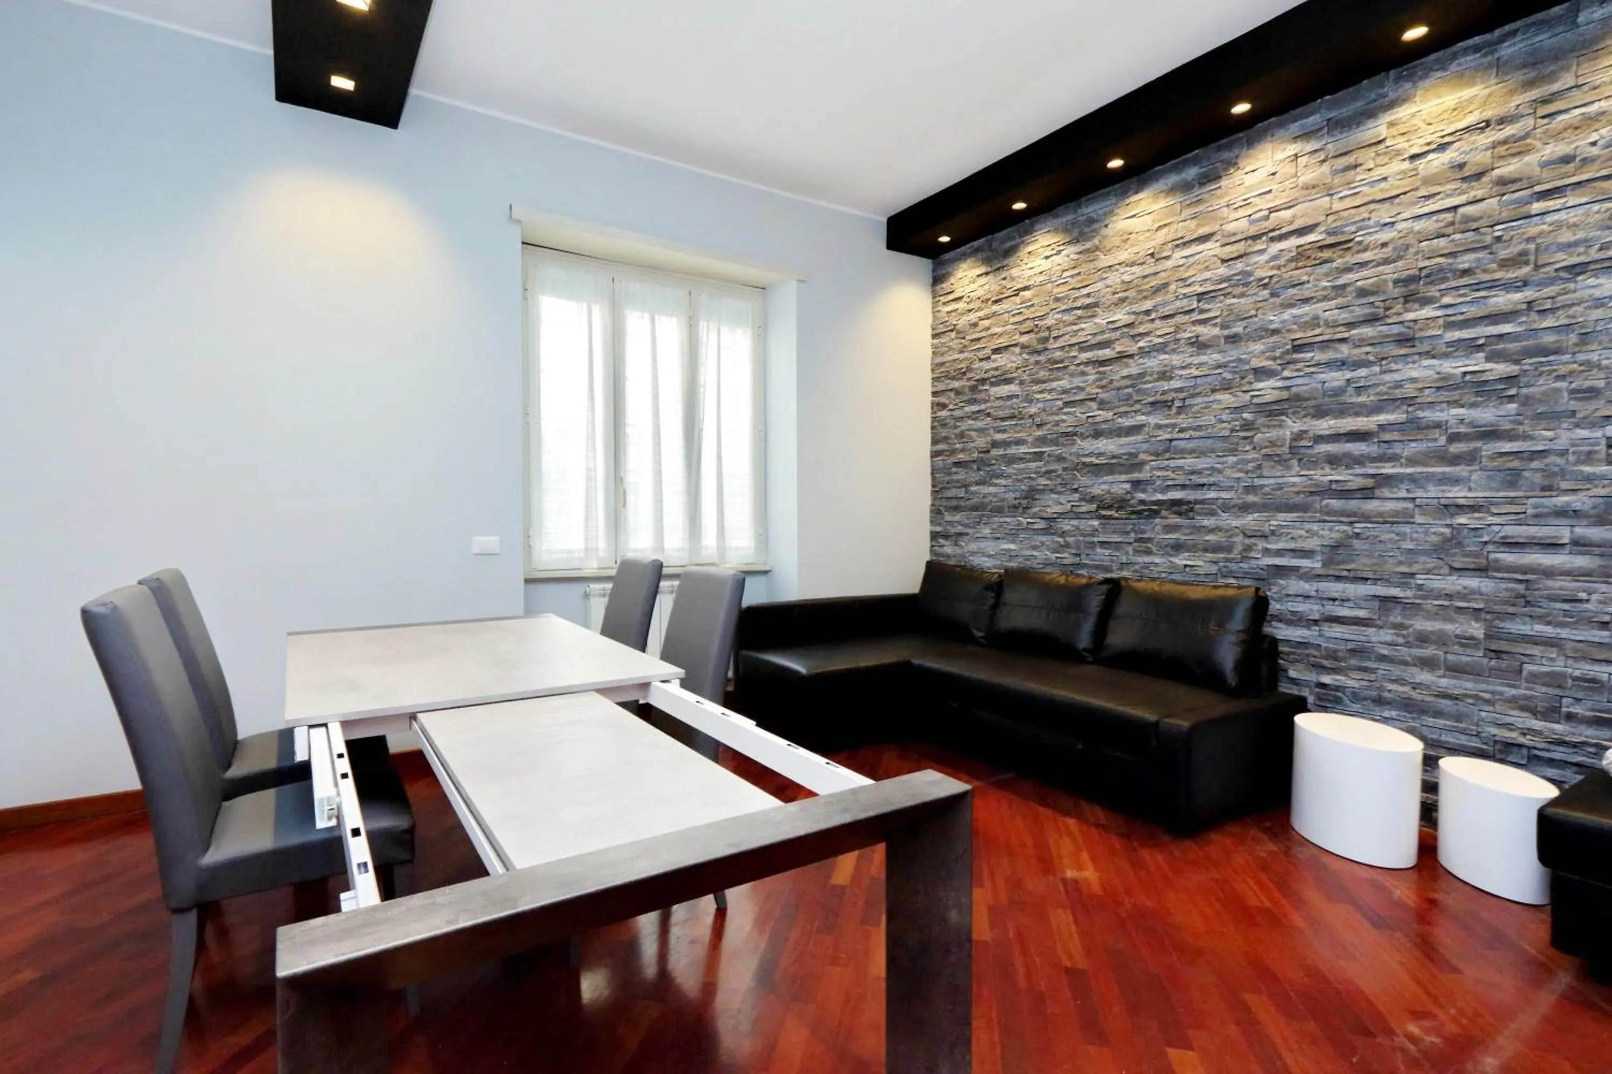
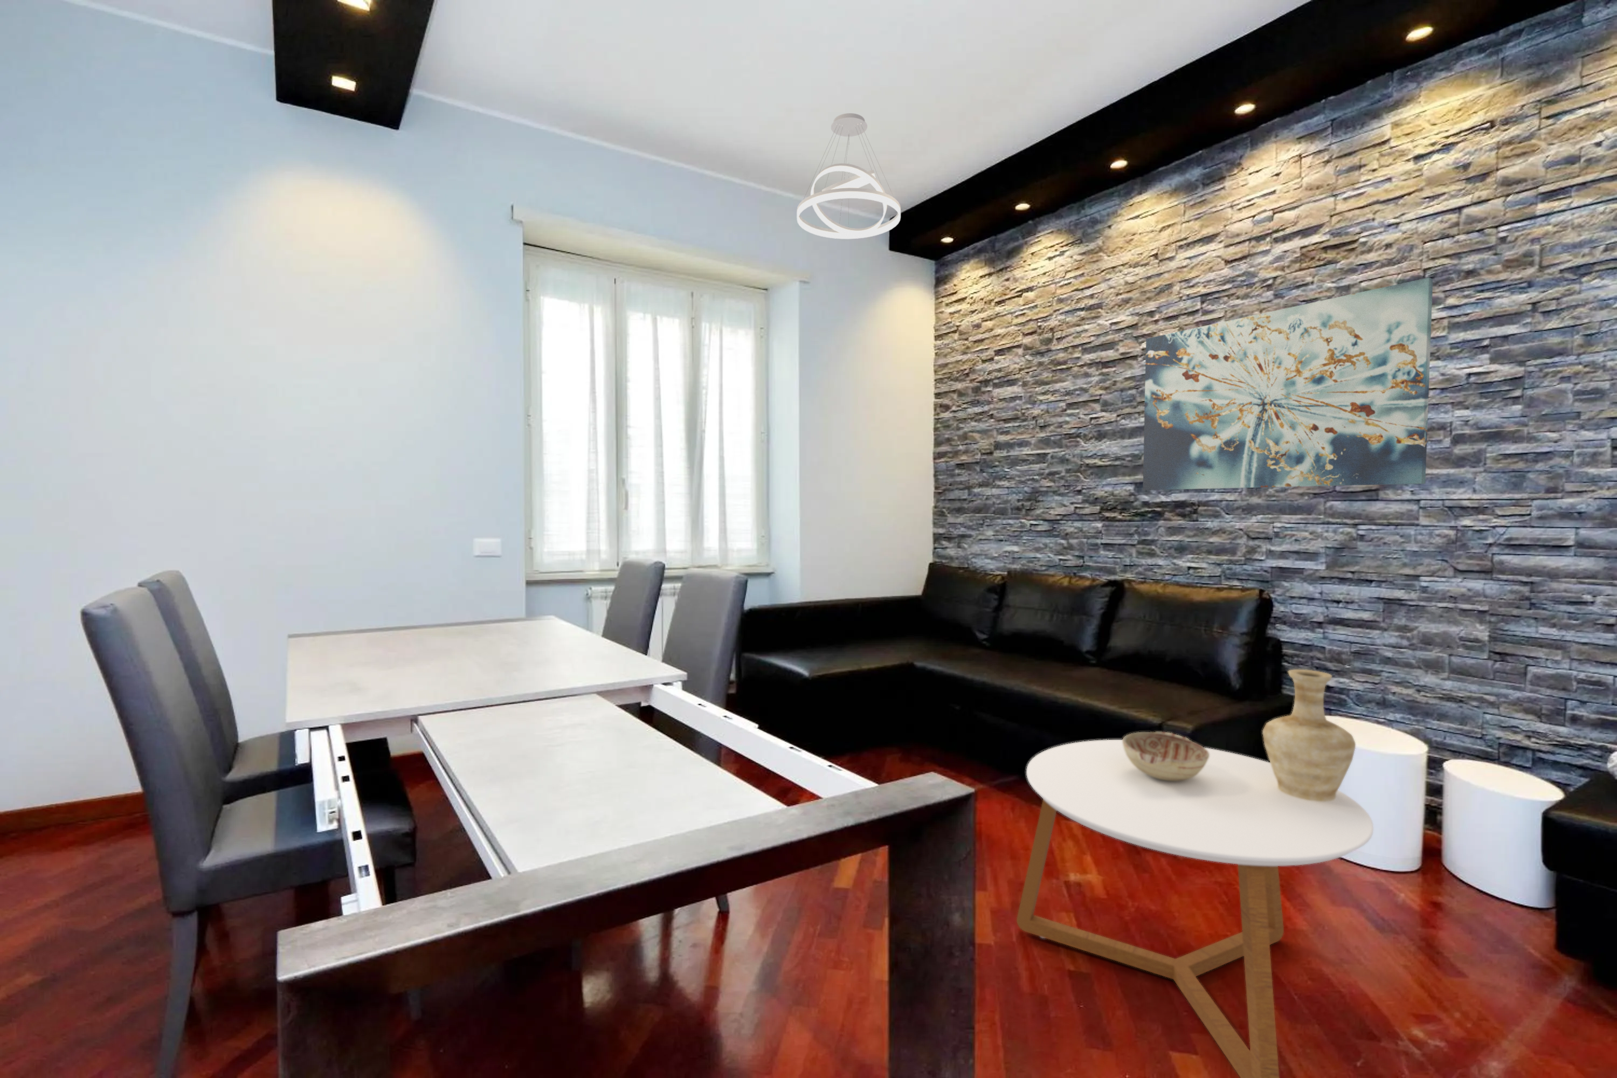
+ decorative bowl [1123,732,1209,781]
+ wall art [1142,277,1433,491]
+ coffee table [1015,739,1374,1078]
+ vase [1262,669,1356,801]
+ pendant light [796,113,901,239]
